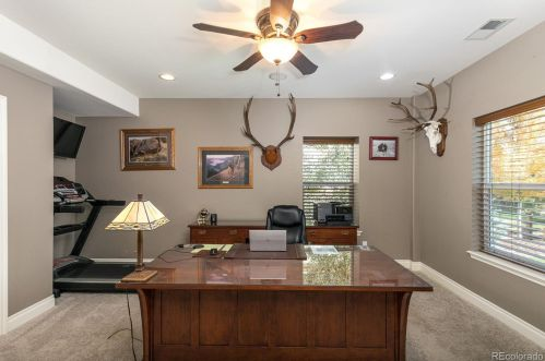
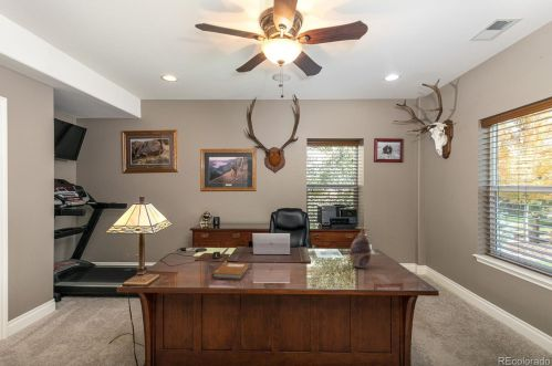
+ vase [348,226,372,269]
+ notebook [210,261,250,281]
